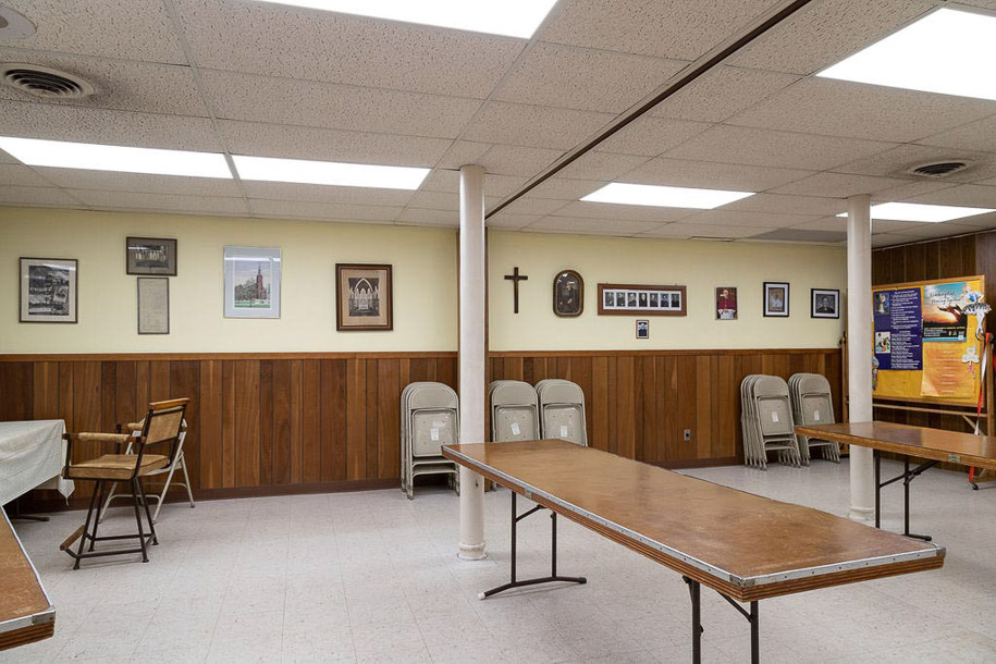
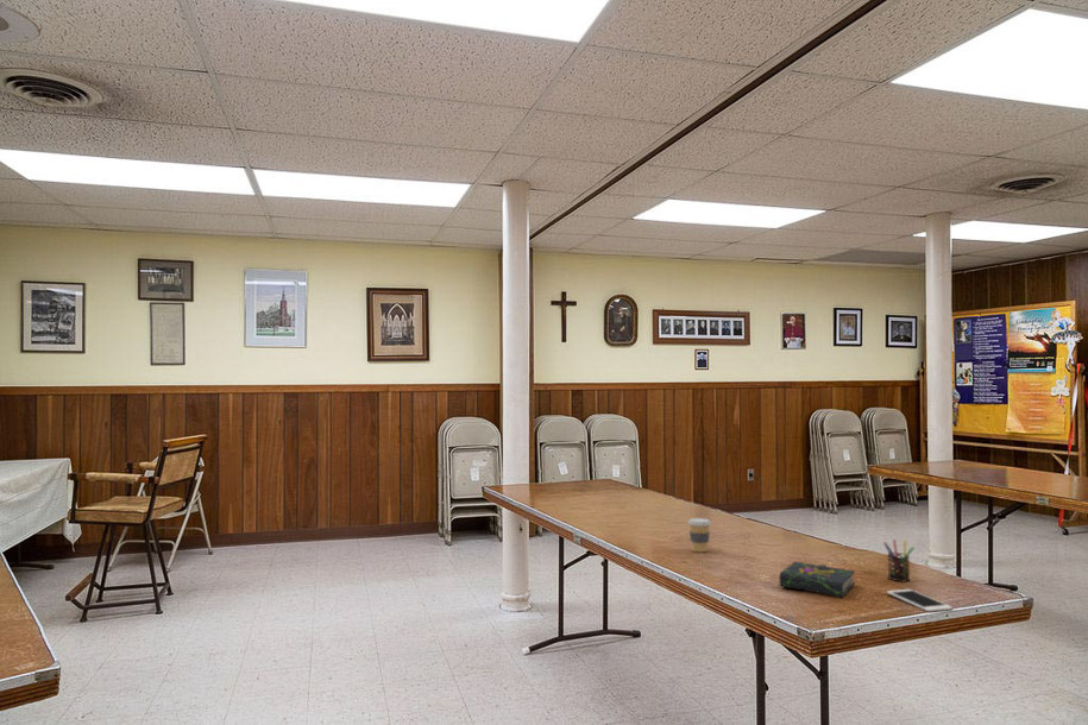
+ pen holder [882,538,916,582]
+ book [779,561,856,598]
+ cell phone [886,588,954,613]
+ coffee cup [687,517,712,554]
